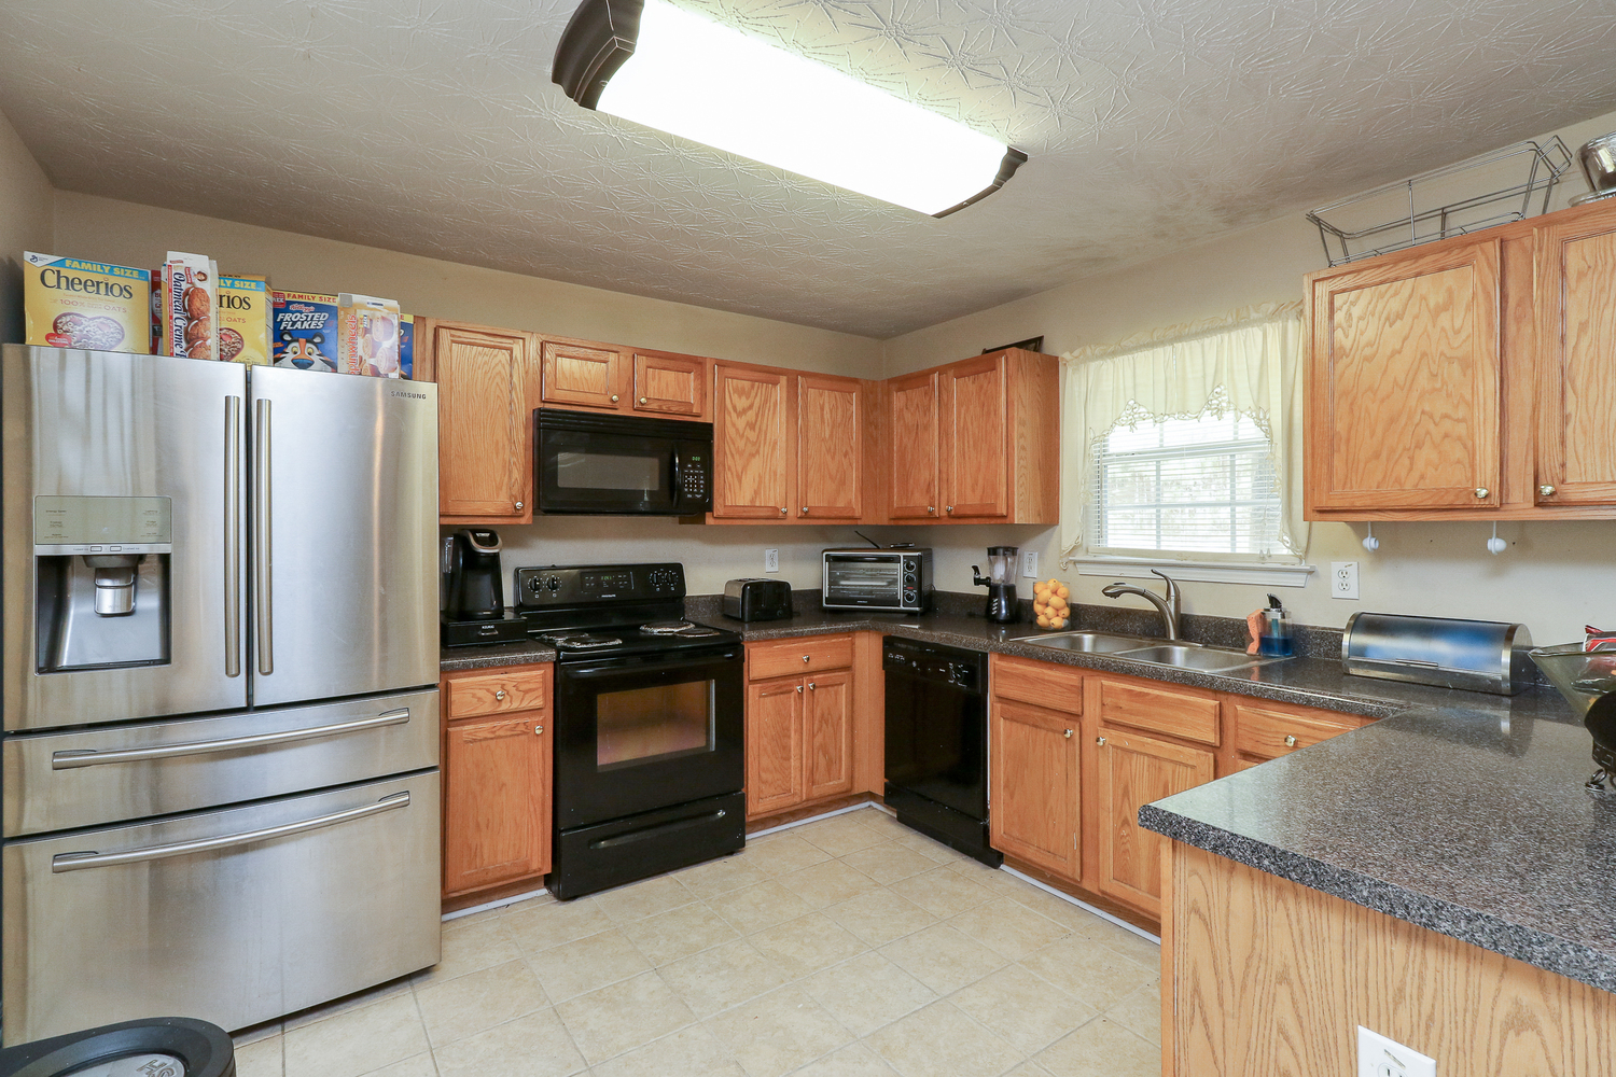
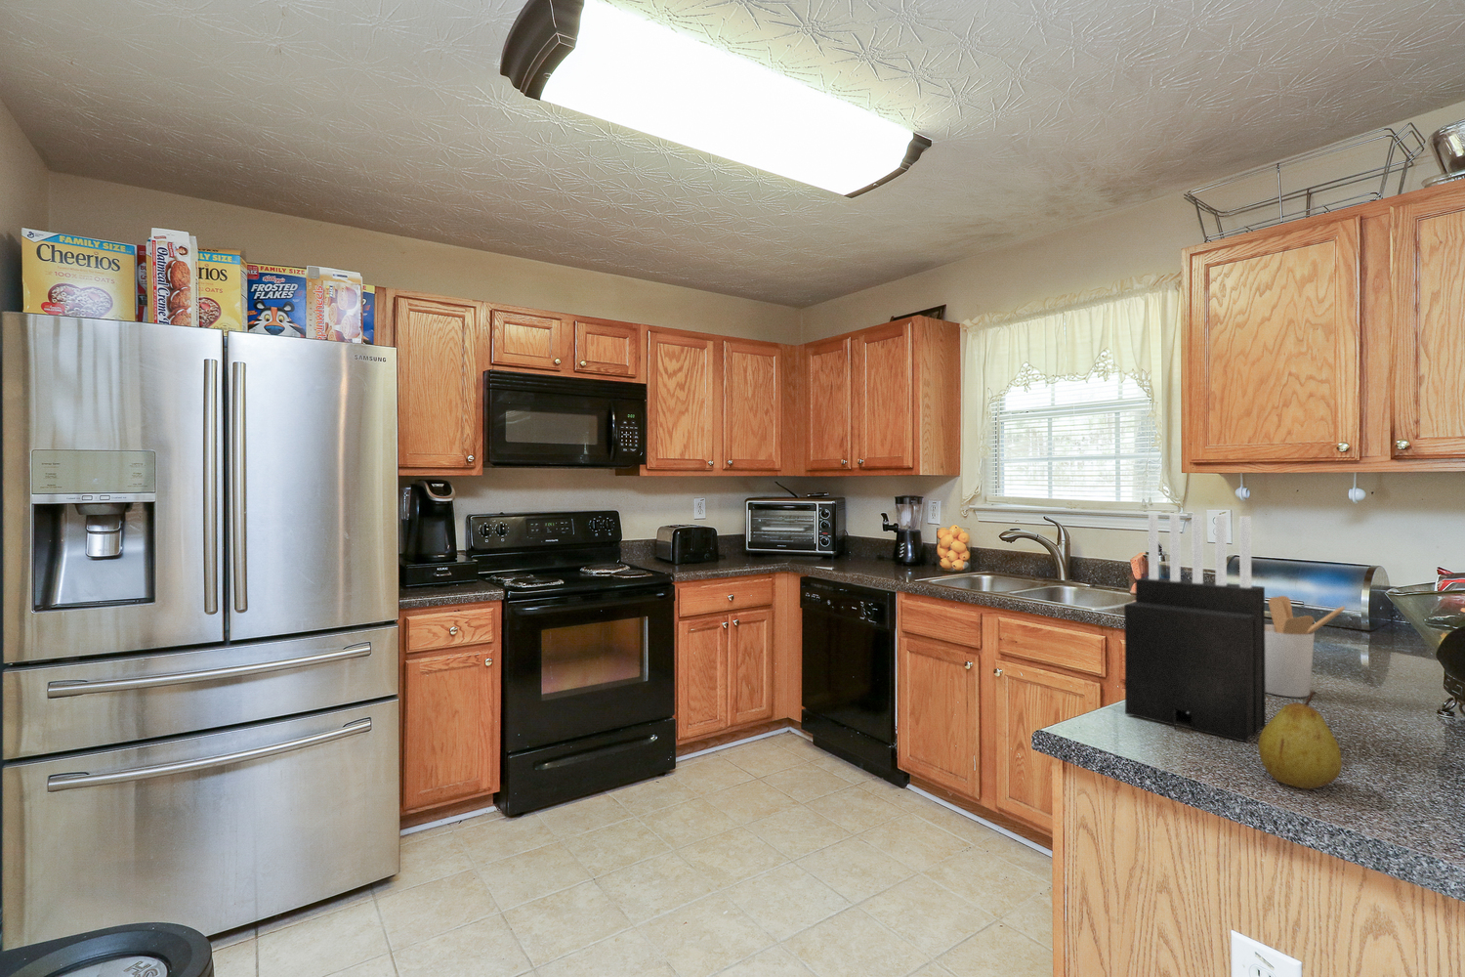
+ knife block [1123,512,1267,744]
+ utensil holder [1264,595,1346,699]
+ fruit [1257,690,1343,791]
